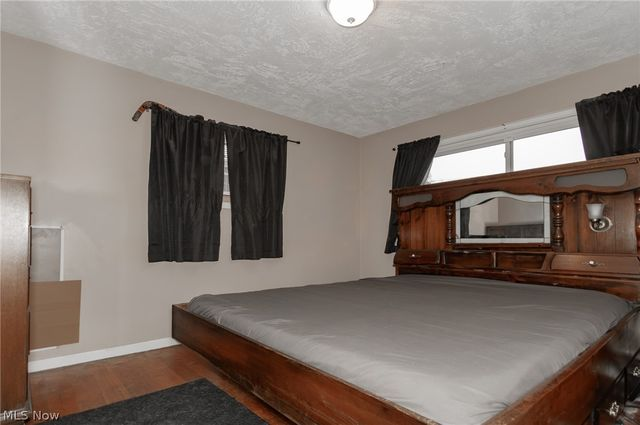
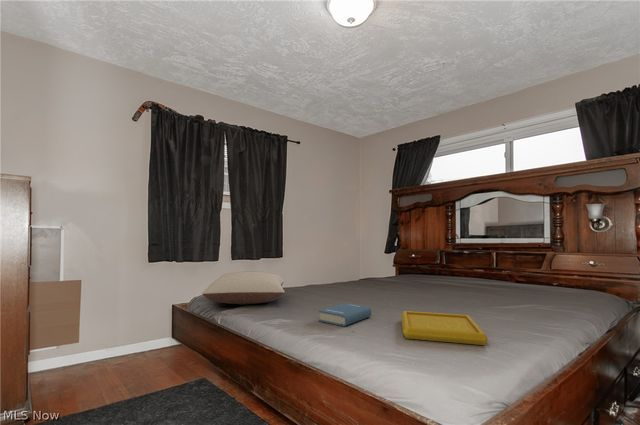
+ serving tray [401,310,489,346]
+ pillow [201,271,285,306]
+ book [318,302,372,327]
